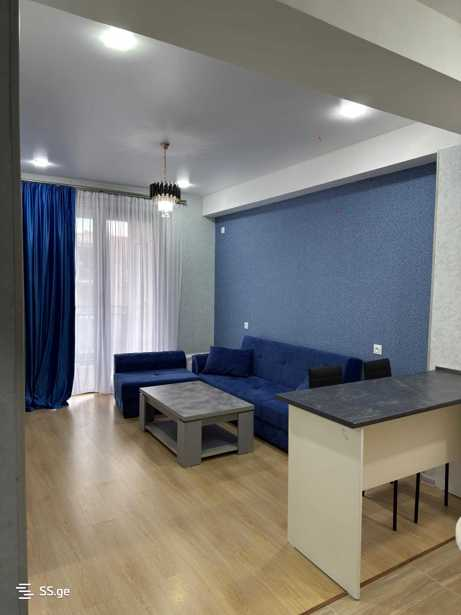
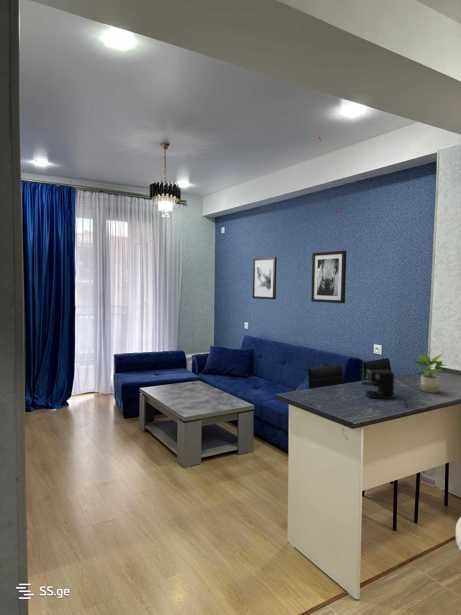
+ wall art [252,256,278,300]
+ wall art [310,250,347,304]
+ coffee maker [360,368,409,408]
+ potted plant [412,350,448,394]
